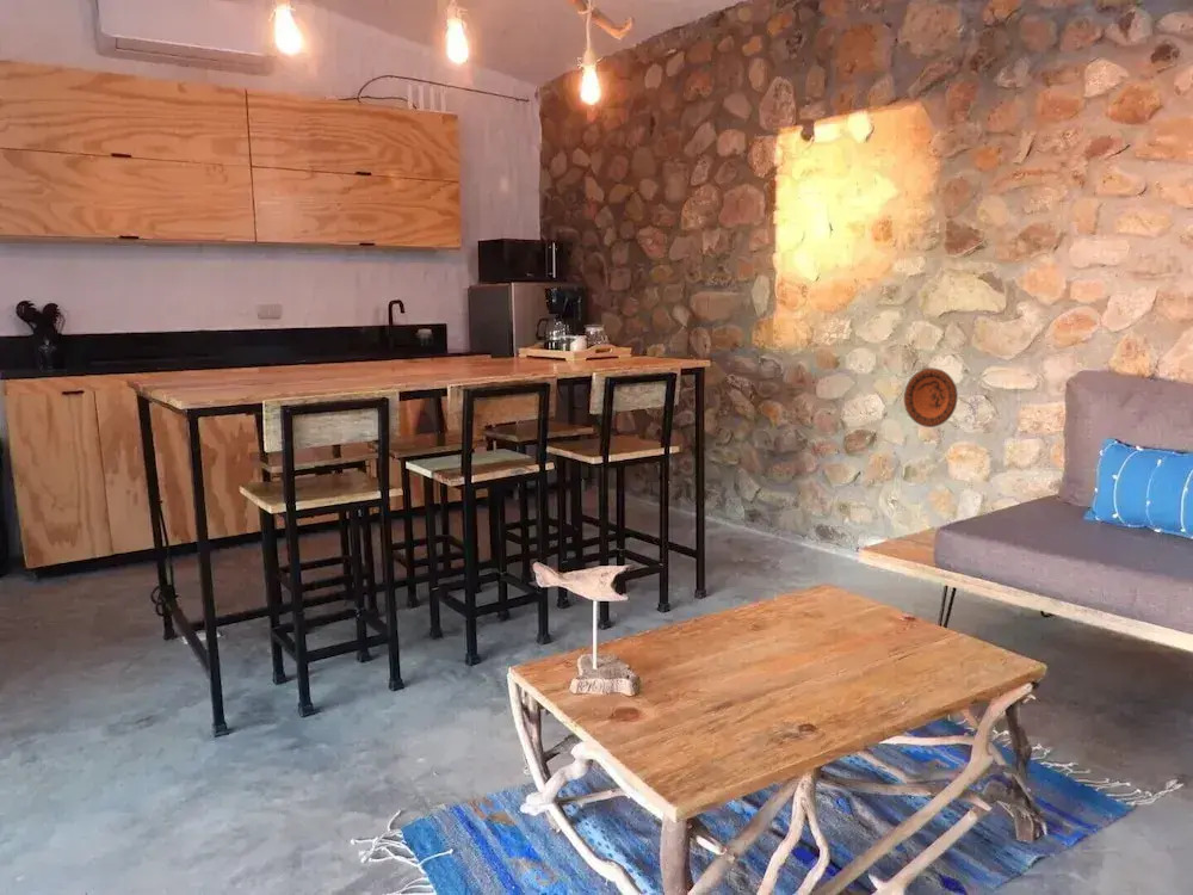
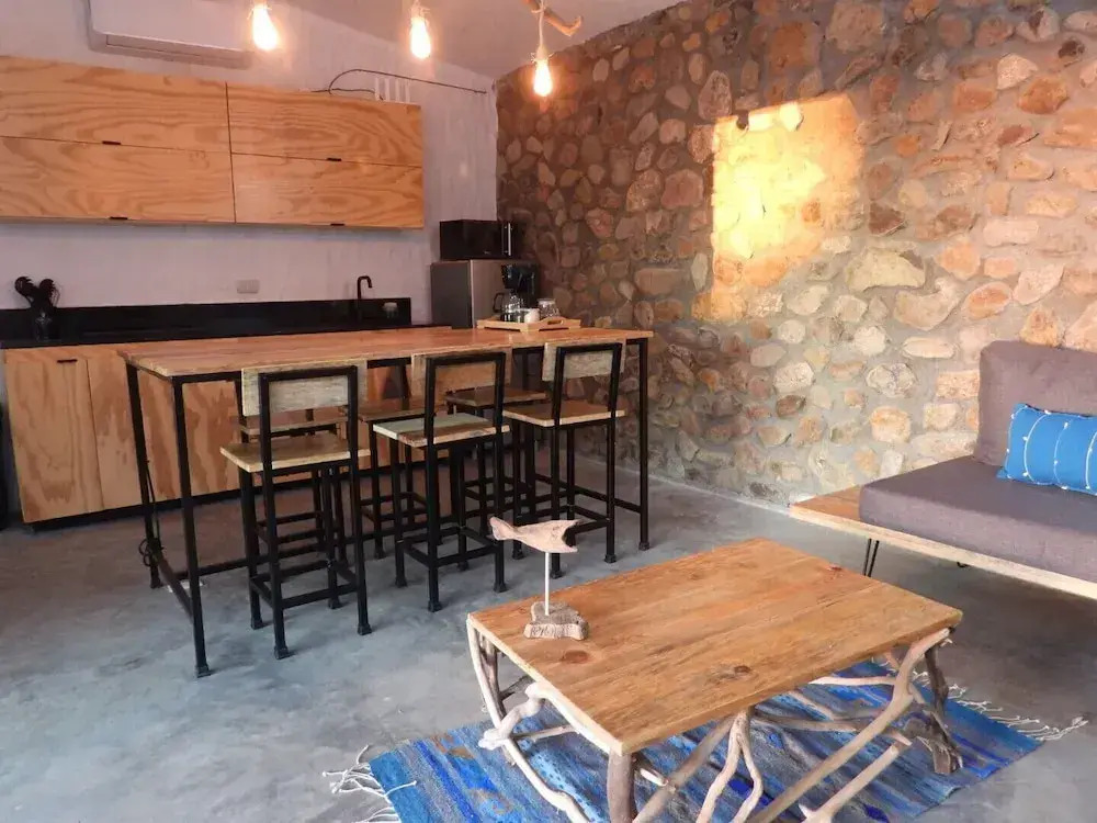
- decorative plate [903,366,959,428]
